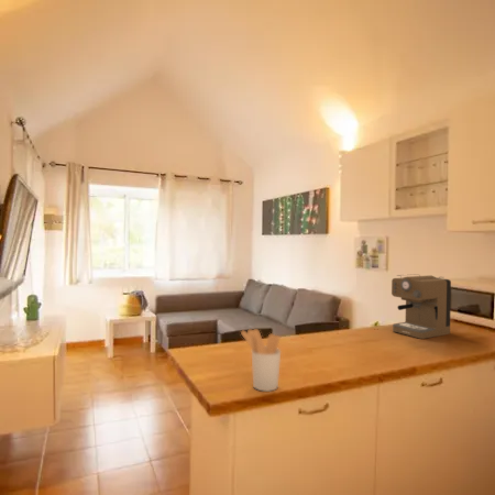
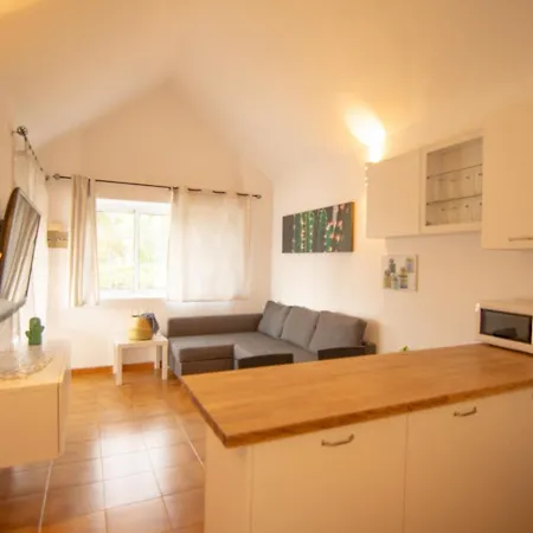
- utensil holder [240,328,282,393]
- coffee maker [391,273,452,340]
